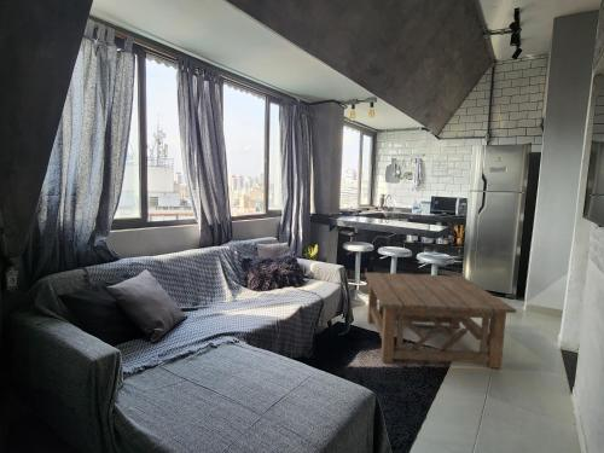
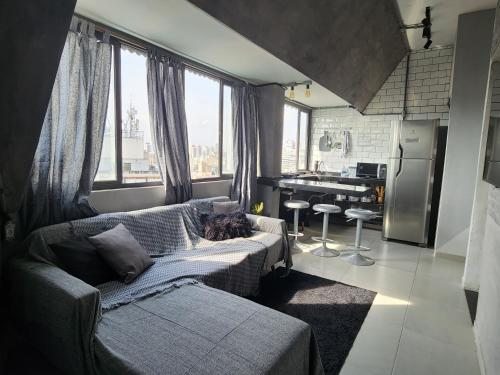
- coffee table [364,272,518,370]
